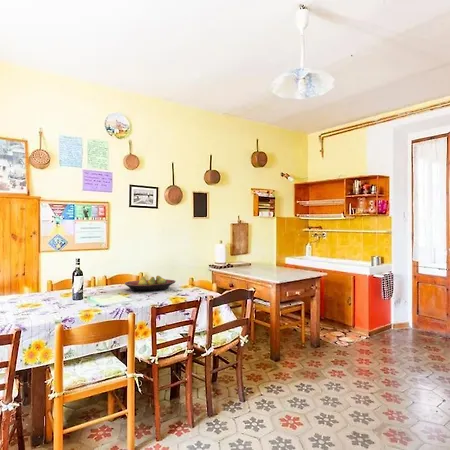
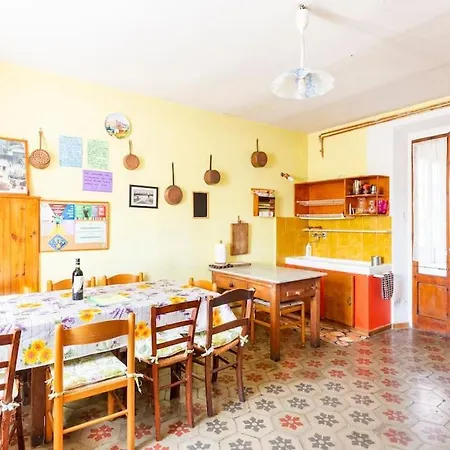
- fruit bowl [124,275,177,293]
